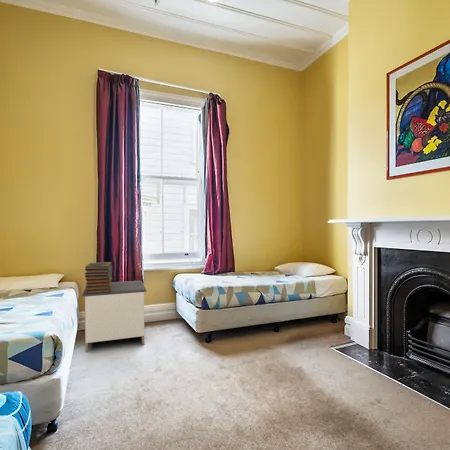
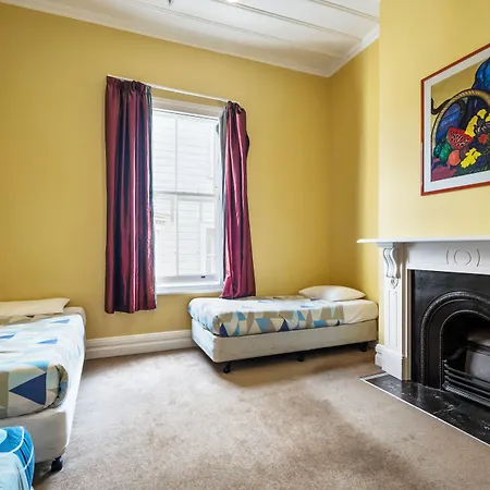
- nightstand [81,279,148,353]
- book stack [84,261,113,294]
